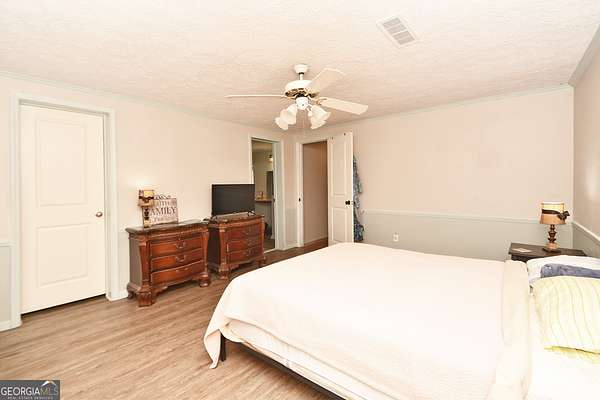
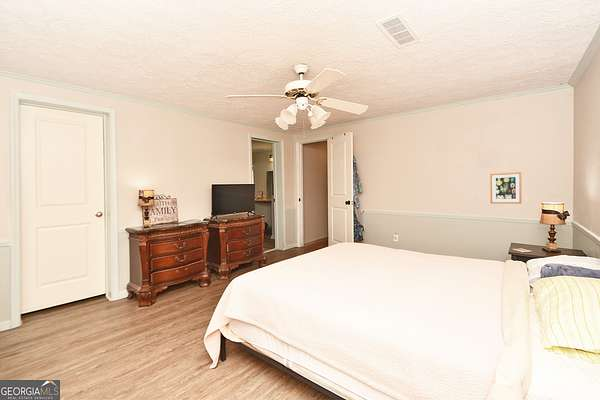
+ wall art [489,171,522,205]
